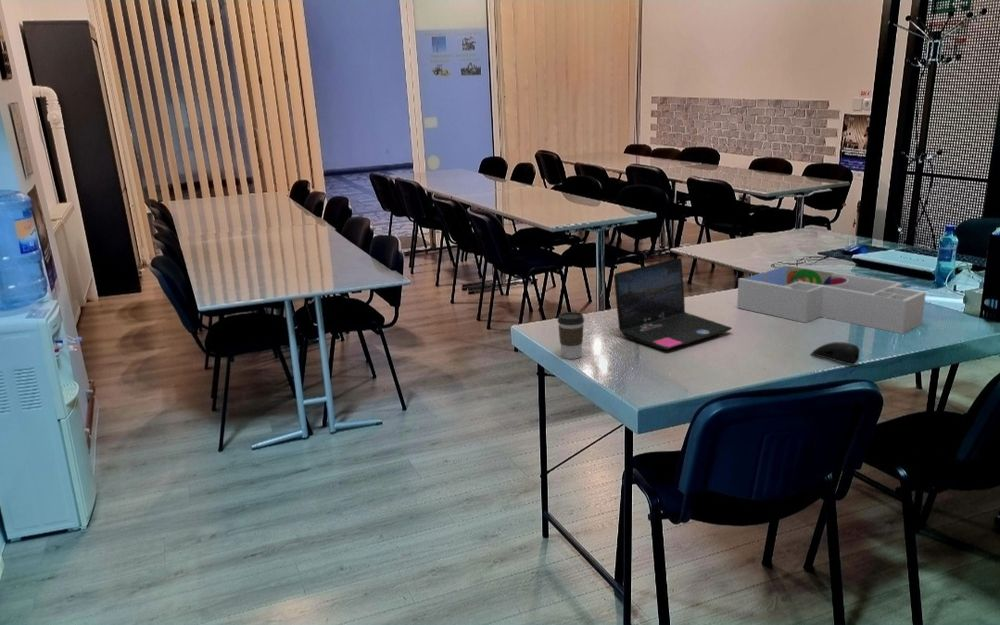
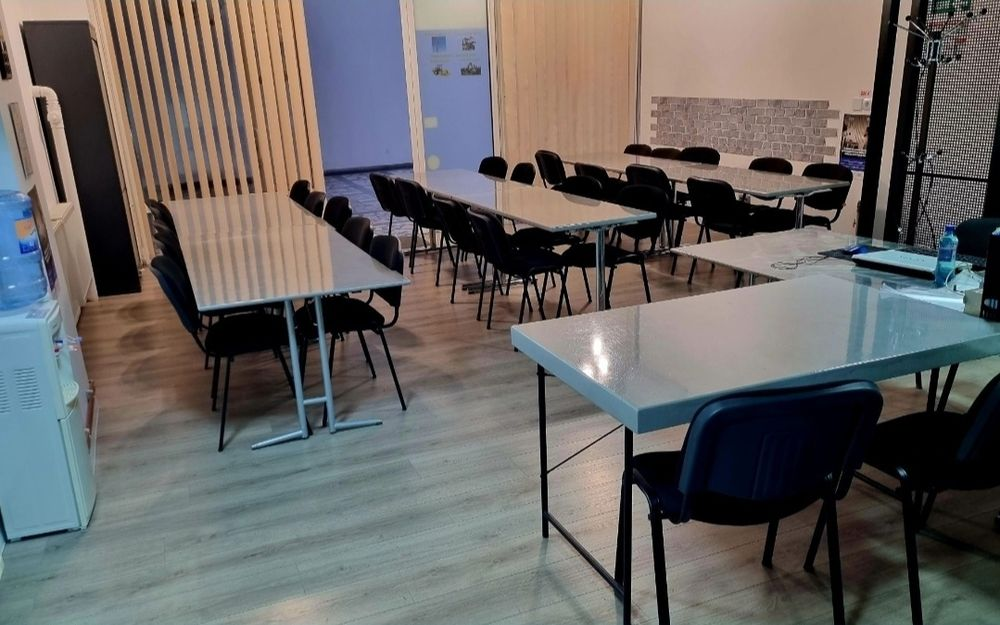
- laptop [613,257,733,351]
- desk organizer [736,263,927,335]
- coffee cup [557,311,585,360]
- computer mouse [810,341,861,365]
